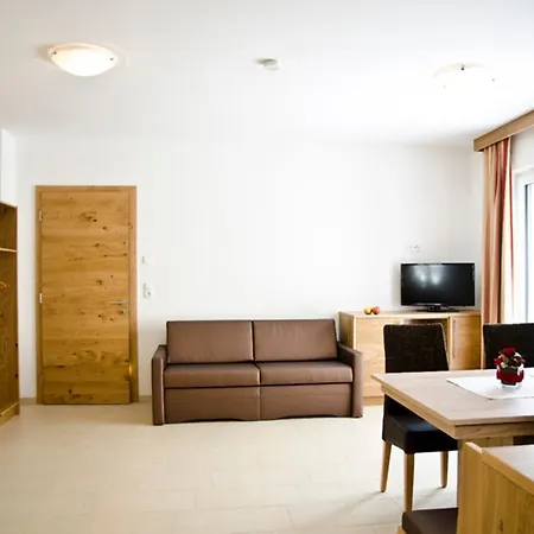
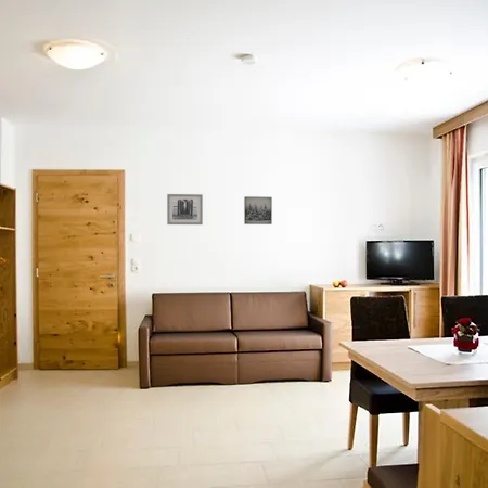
+ wall art [166,193,204,226]
+ wall art [243,195,273,226]
